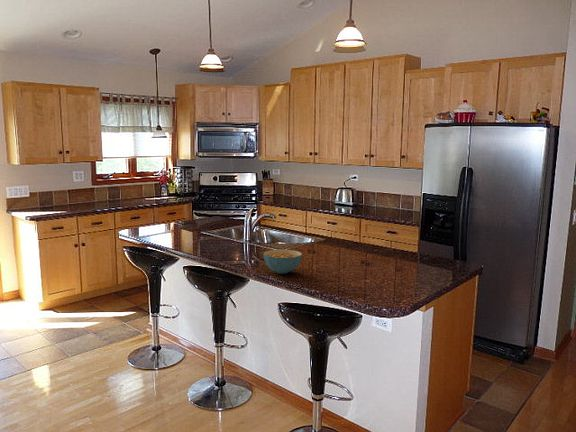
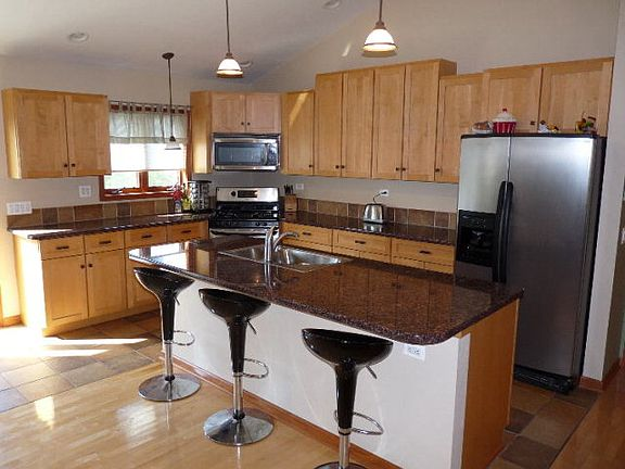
- cereal bowl [263,249,303,275]
